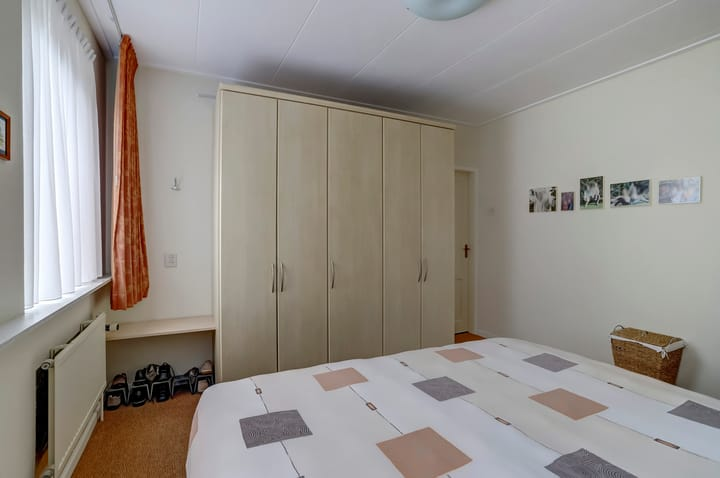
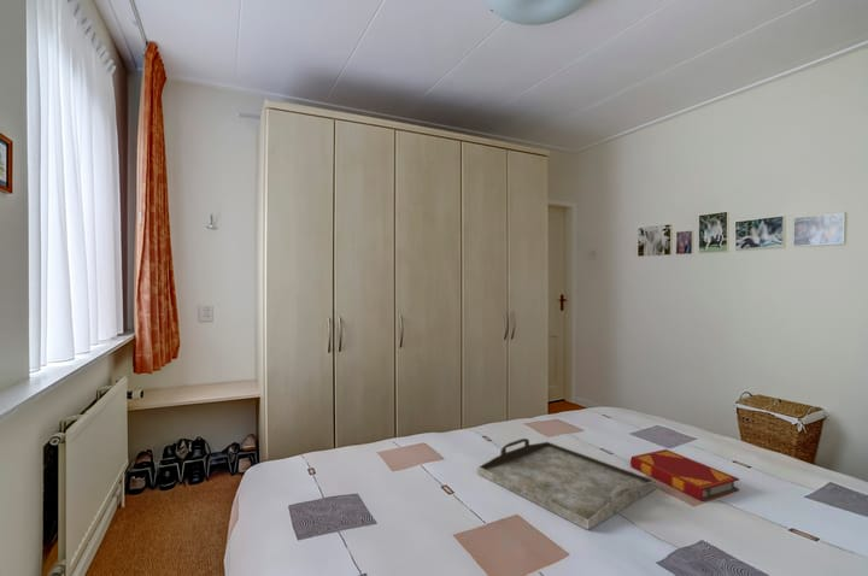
+ serving tray [476,437,657,531]
+ hardback book [629,448,740,502]
